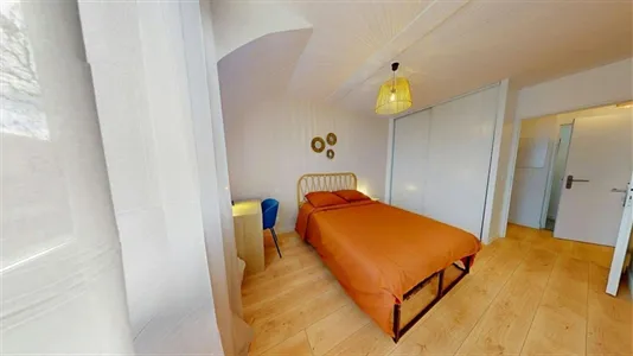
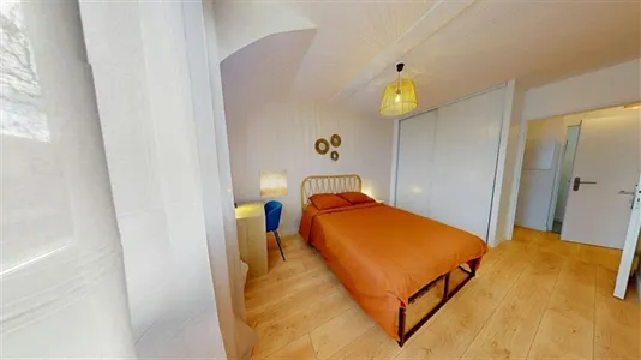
+ wall art [258,168,288,199]
